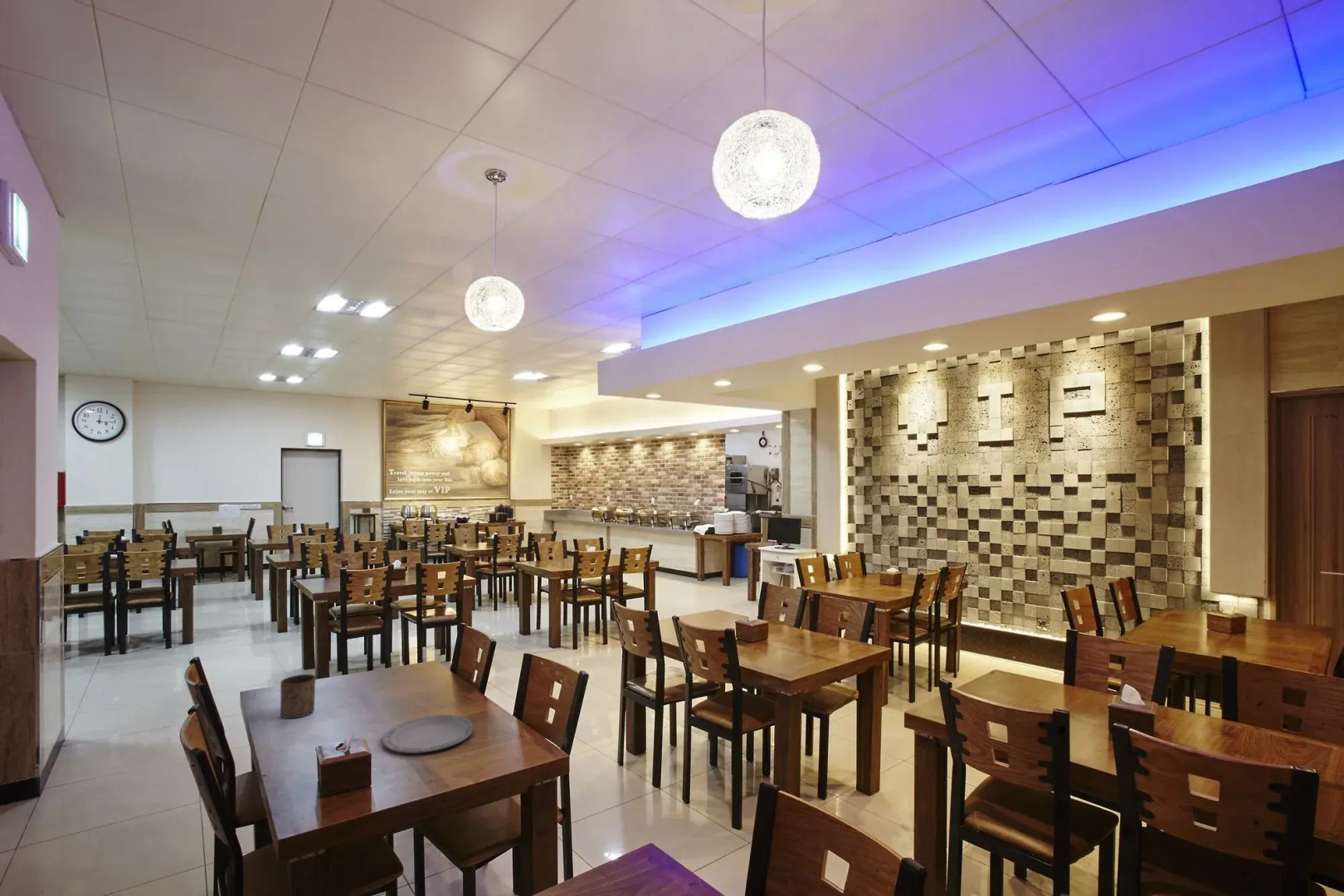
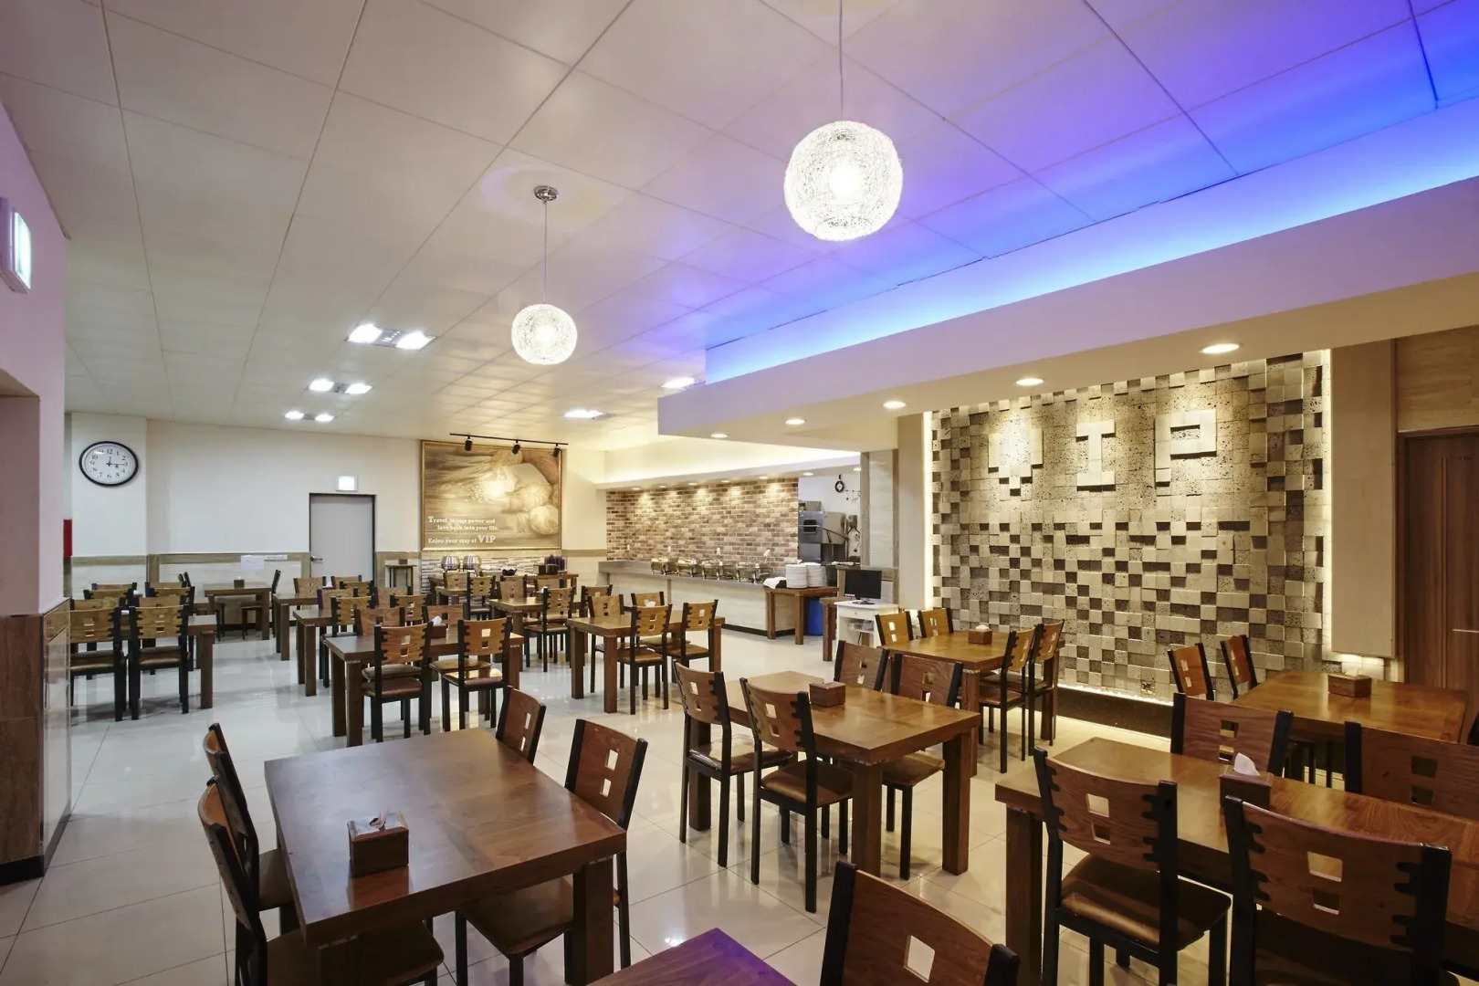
- cup [280,674,317,719]
- plate [382,714,475,754]
